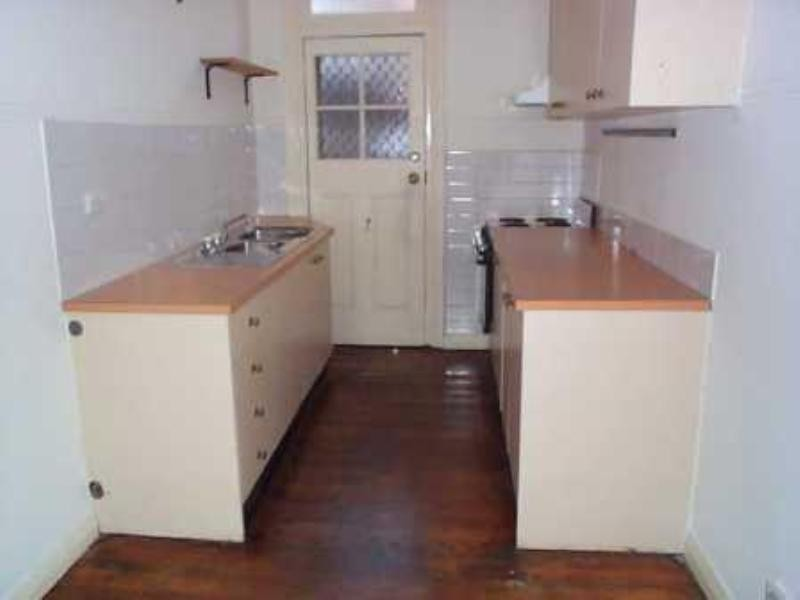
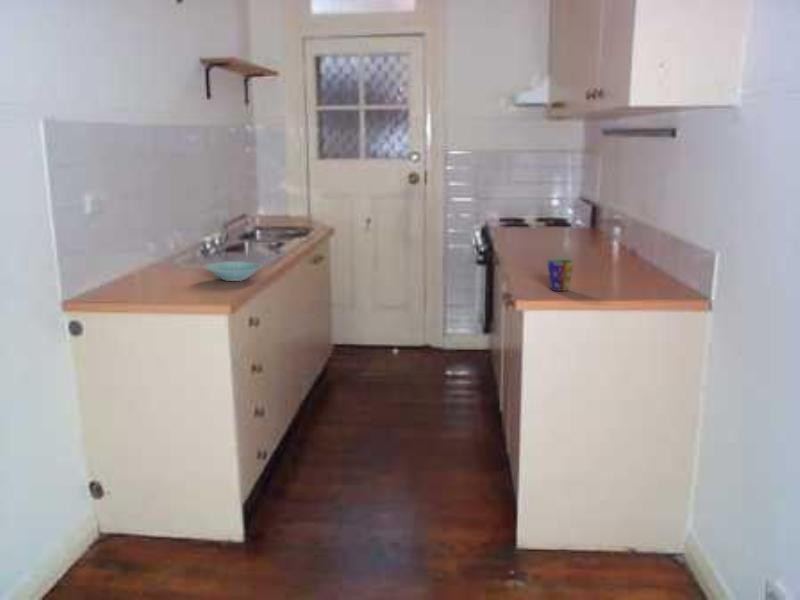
+ cup [546,258,576,292]
+ bowl [204,260,264,282]
